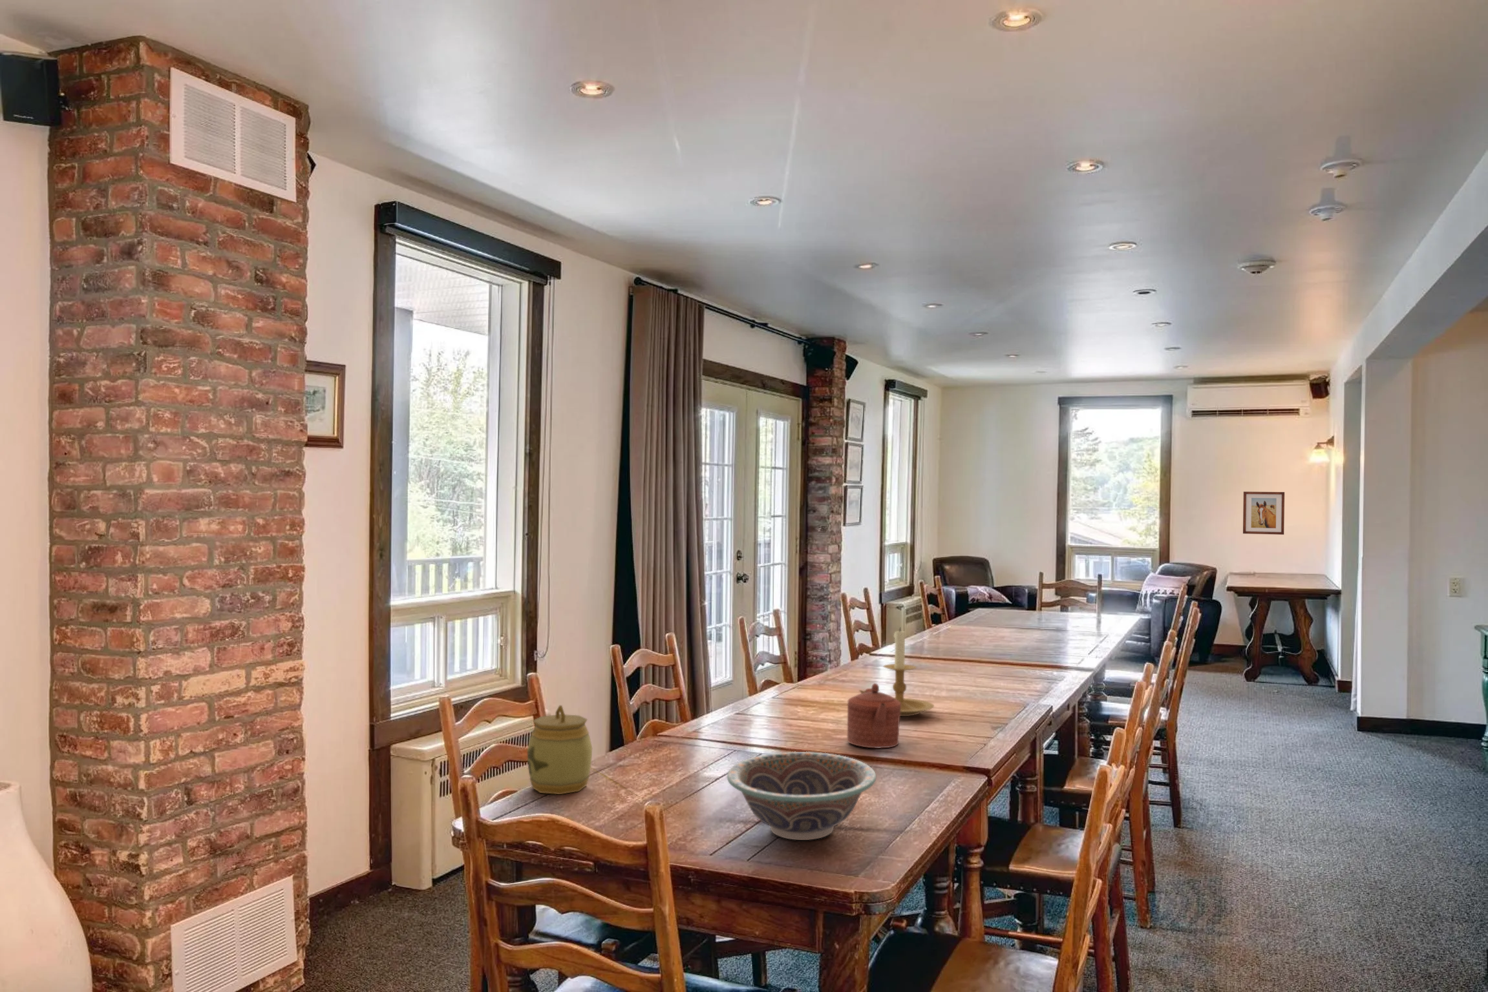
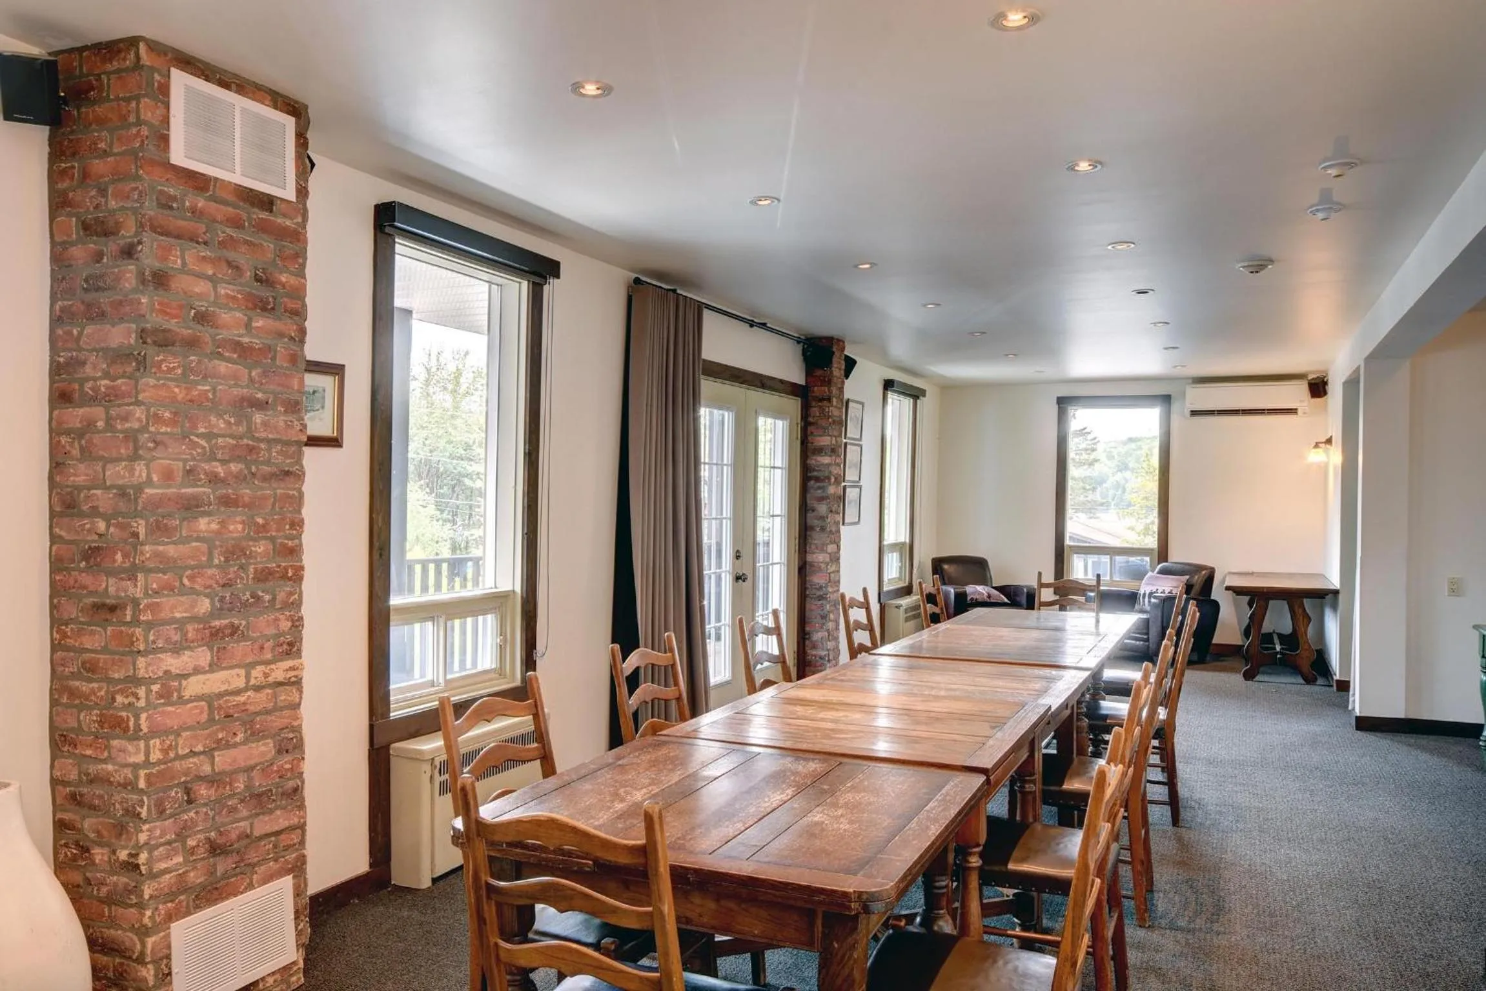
- teapot [846,683,901,748]
- candle holder [858,627,935,717]
- jar [526,704,593,795]
- wall art [1242,490,1285,536]
- decorative bowl [727,751,878,841]
